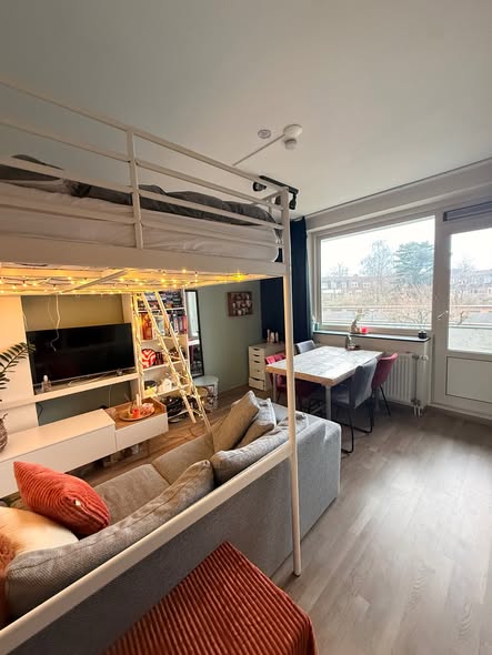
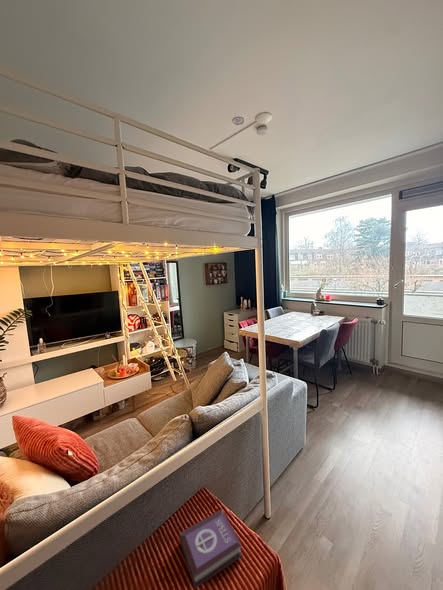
+ book [179,508,243,590]
